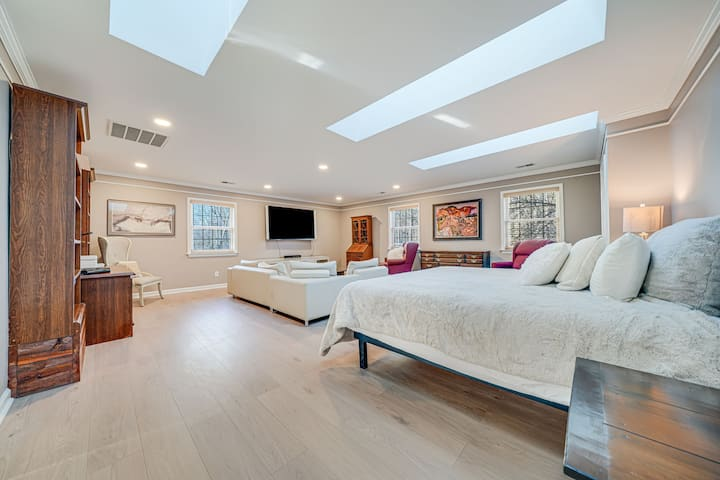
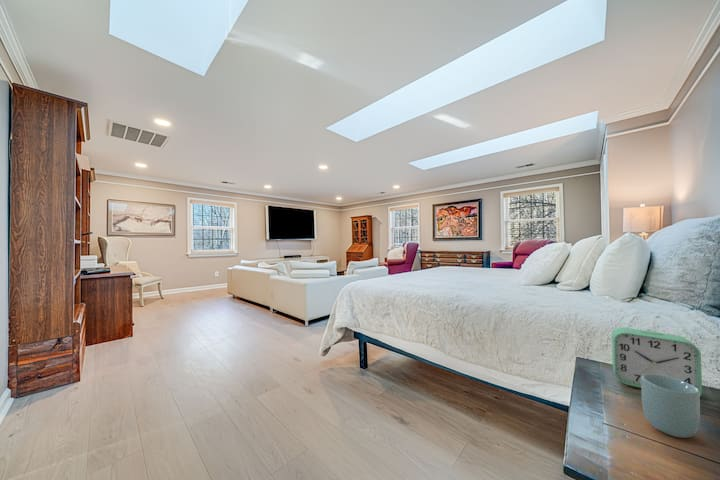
+ alarm clock [611,327,703,397]
+ cup [640,374,701,439]
